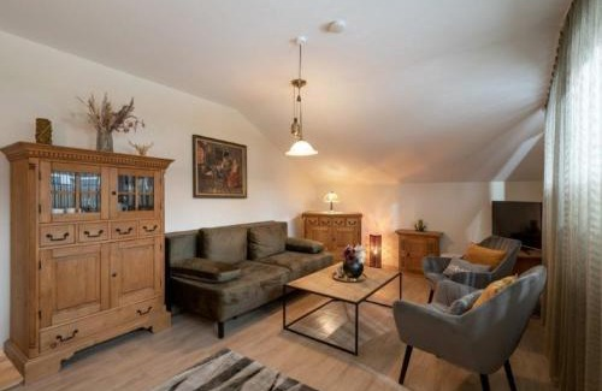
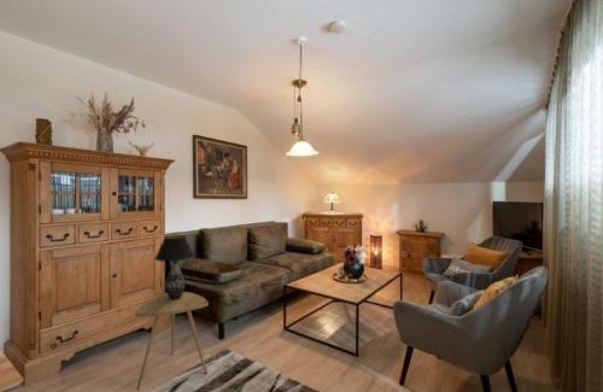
+ side table [134,291,210,392]
+ table lamp [153,234,197,300]
